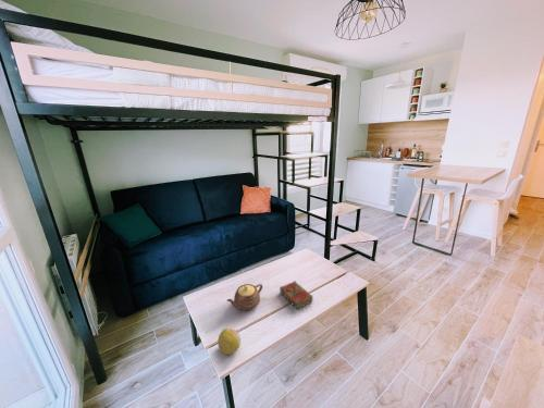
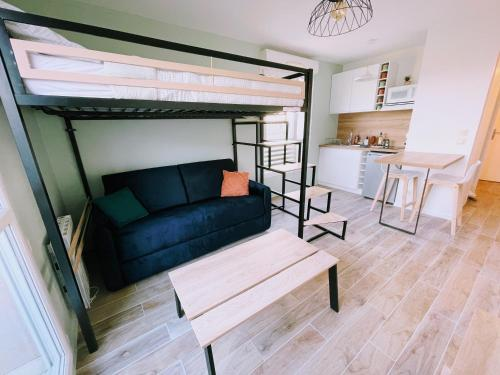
- fruit [217,327,242,356]
- book [279,280,313,310]
- teapot [226,283,263,311]
